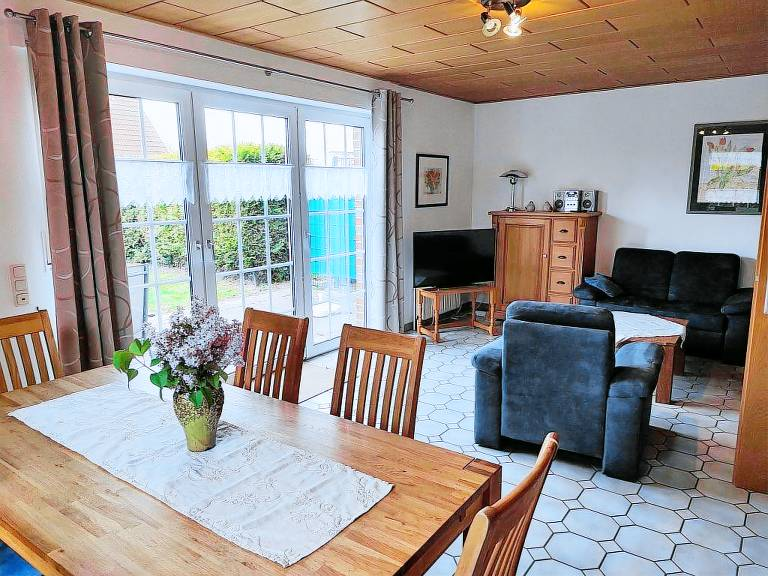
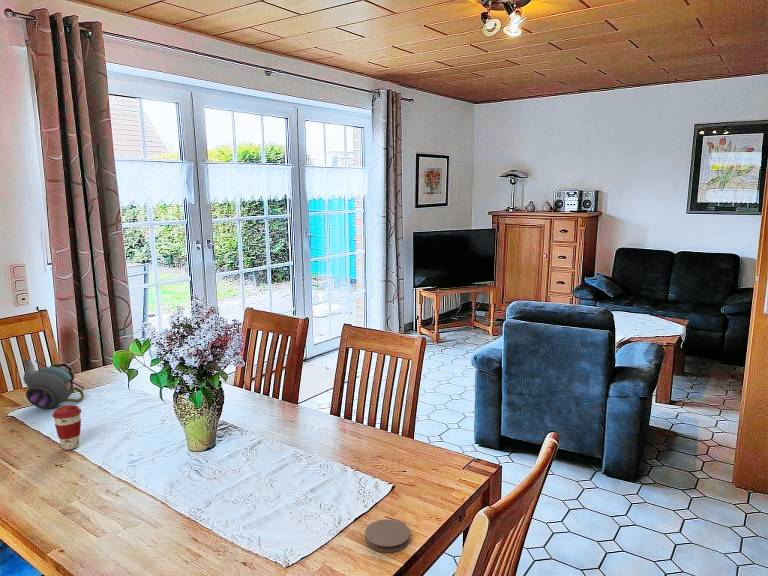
+ teapot [22,359,85,410]
+ coffee cup [52,404,82,451]
+ coaster [364,518,411,553]
